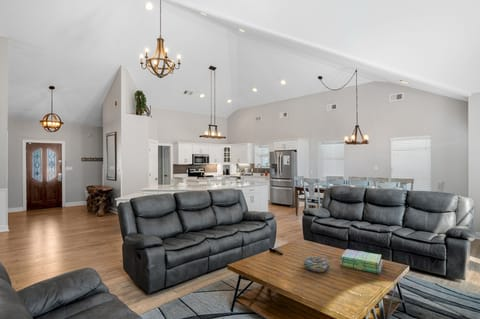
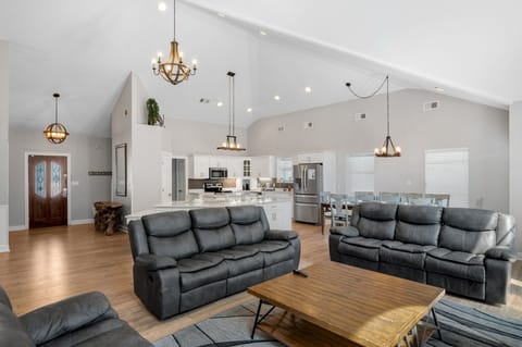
- decorative bowl [303,255,331,273]
- stack of books [339,248,384,275]
